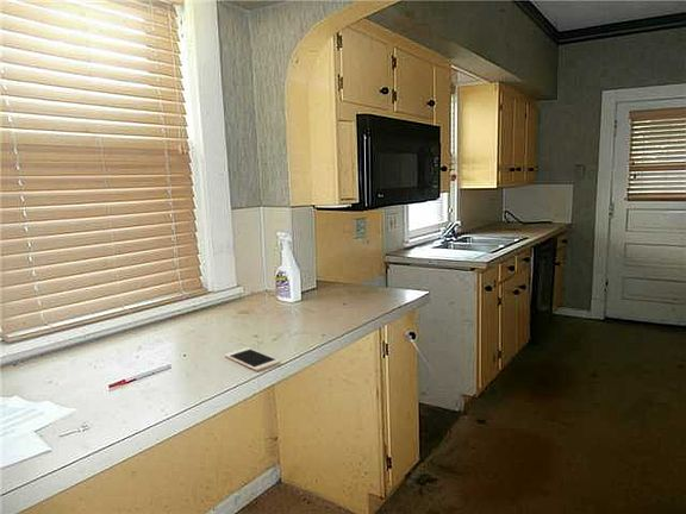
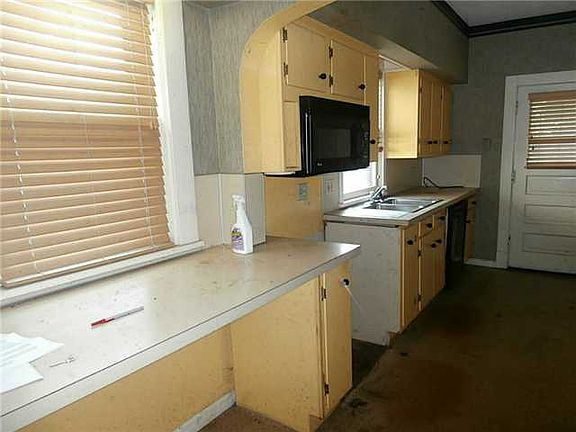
- cell phone [224,346,281,372]
